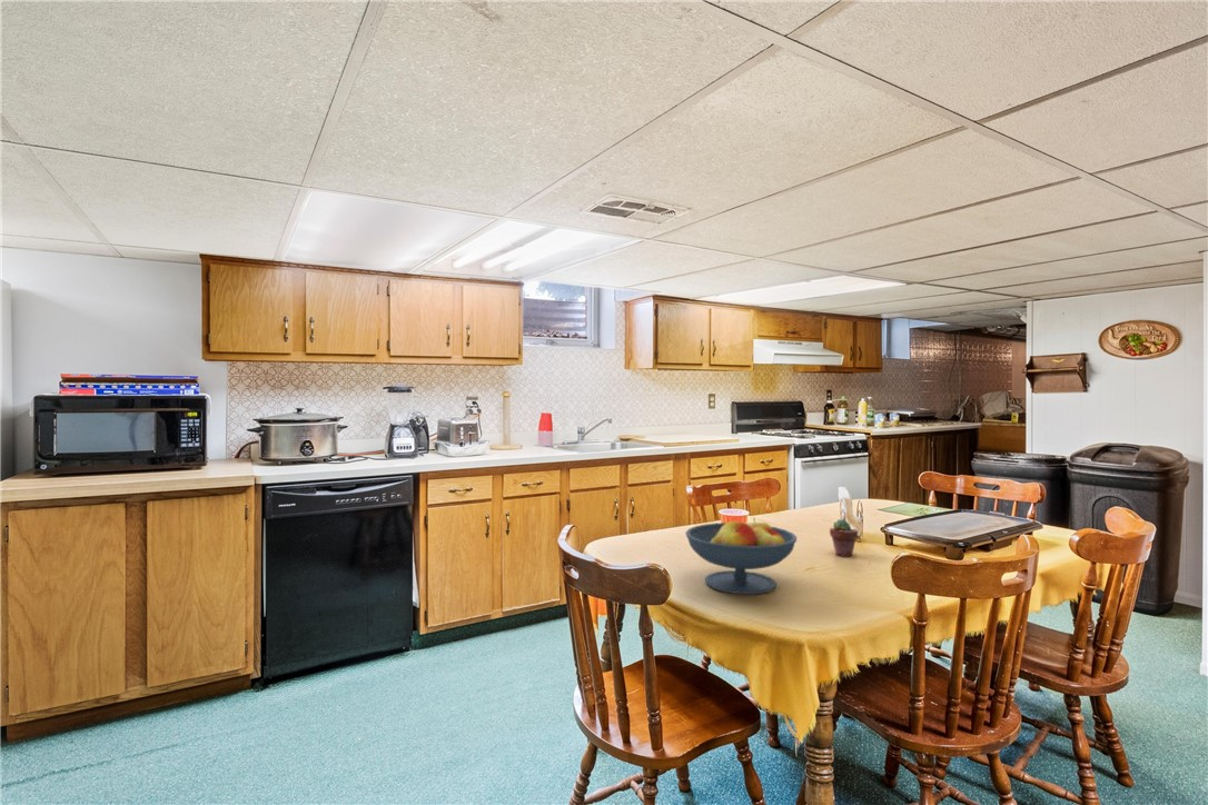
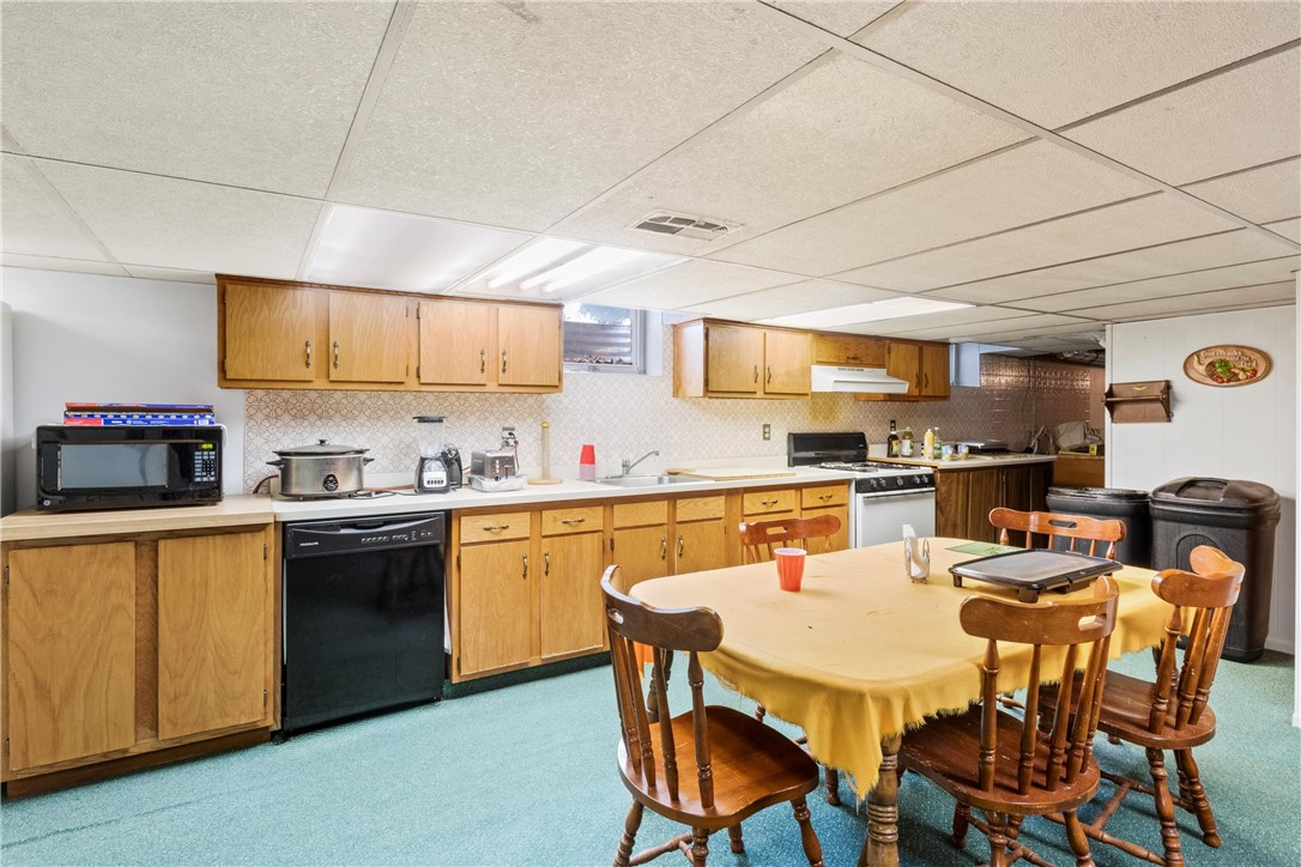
- potted succulent [829,518,859,557]
- fruit bowl [684,517,798,595]
